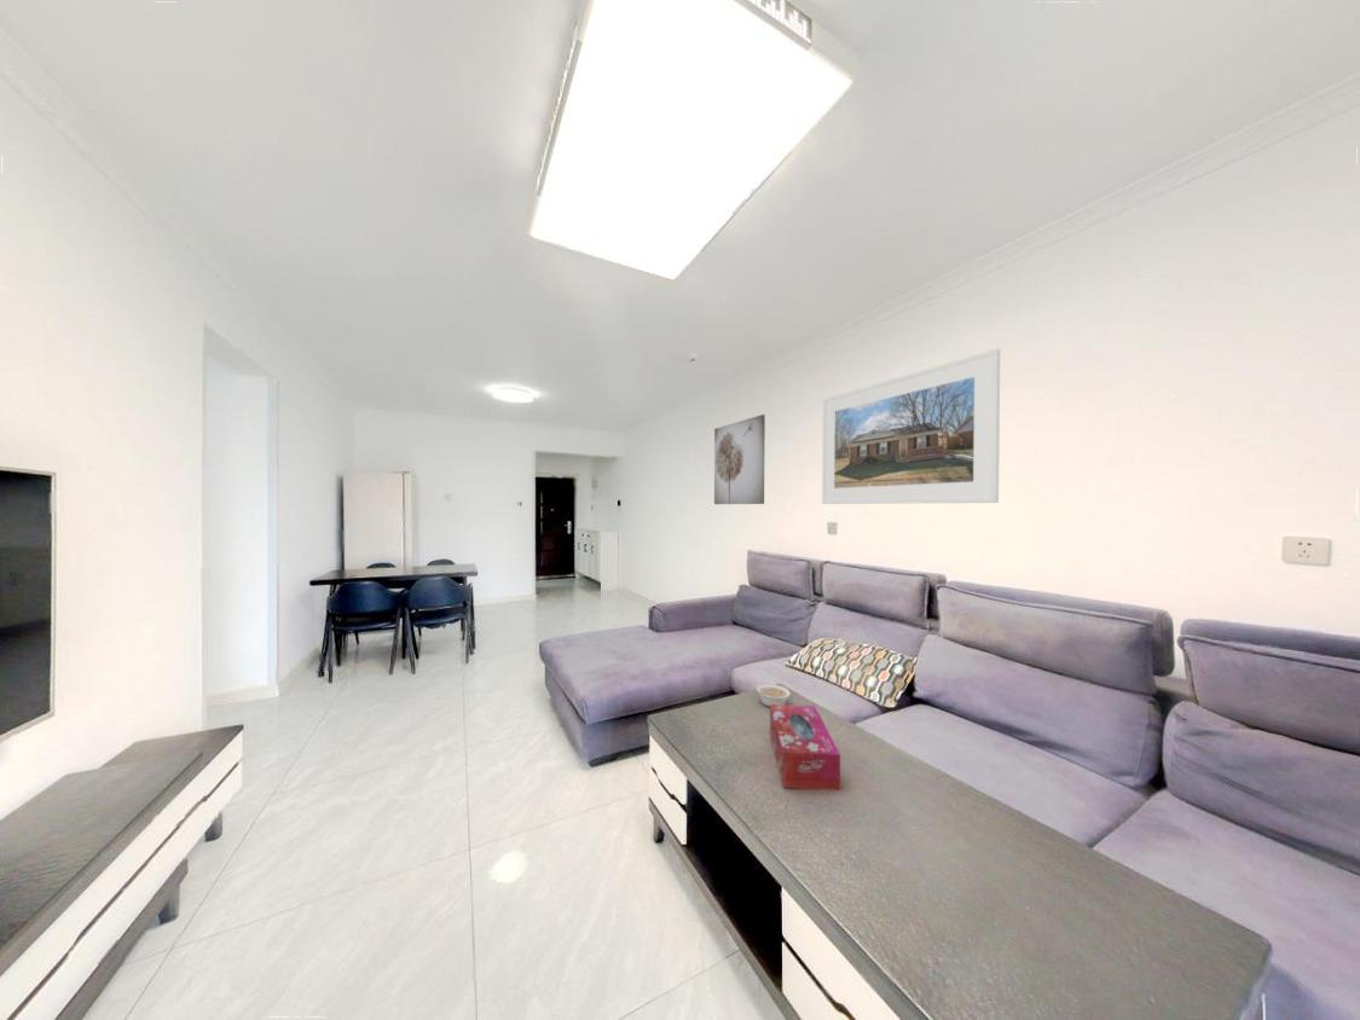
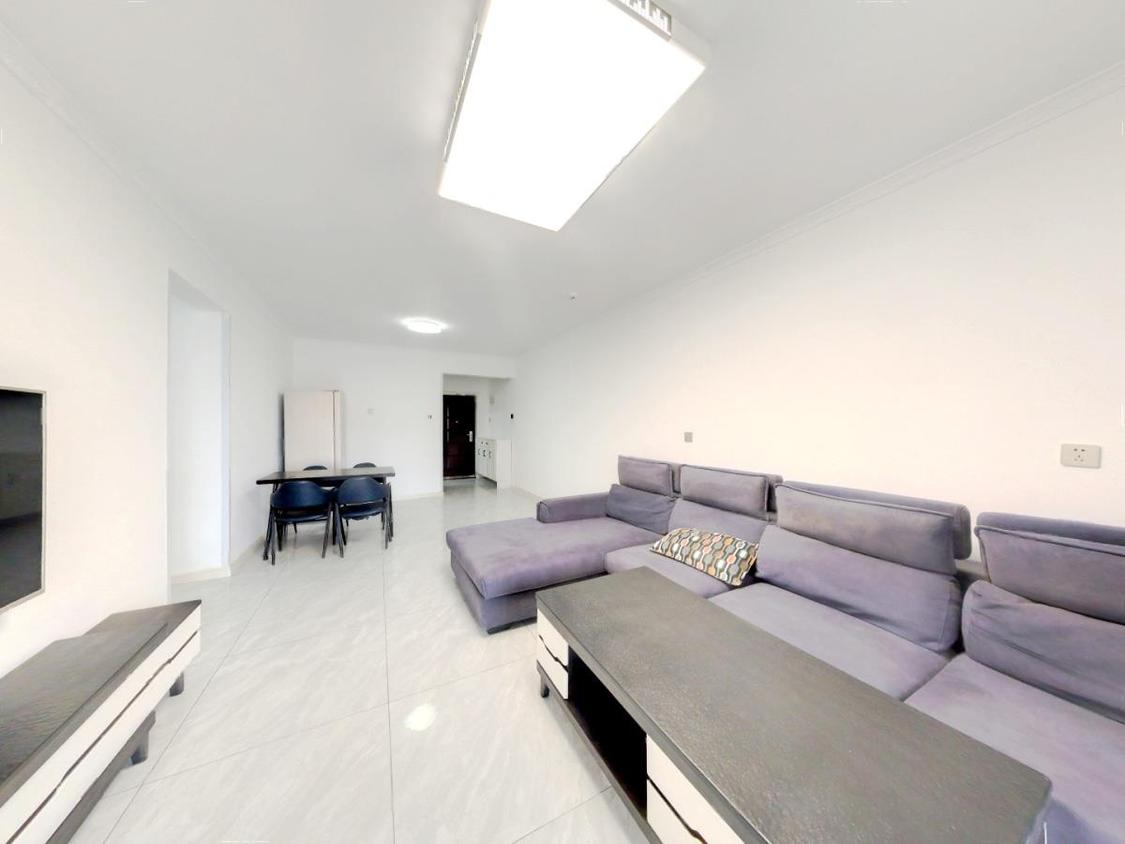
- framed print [821,347,1001,505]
- legume [756,683,792,708]
- wall art [713,413,766,505]
- tissue box [769,703,841,790]
